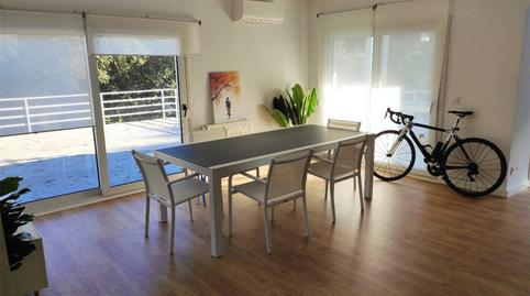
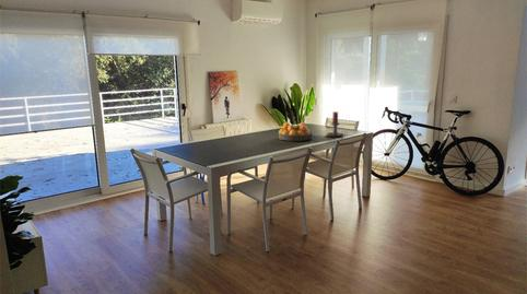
+ fruit bowl [278,121,314,142]
+ candle holder [326,110,349,138]
